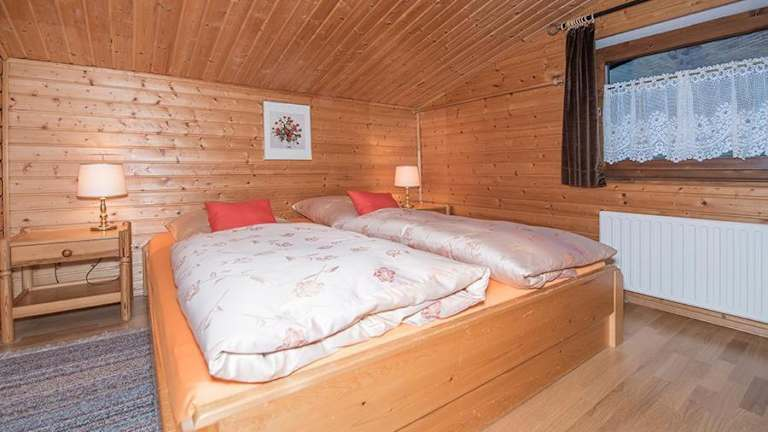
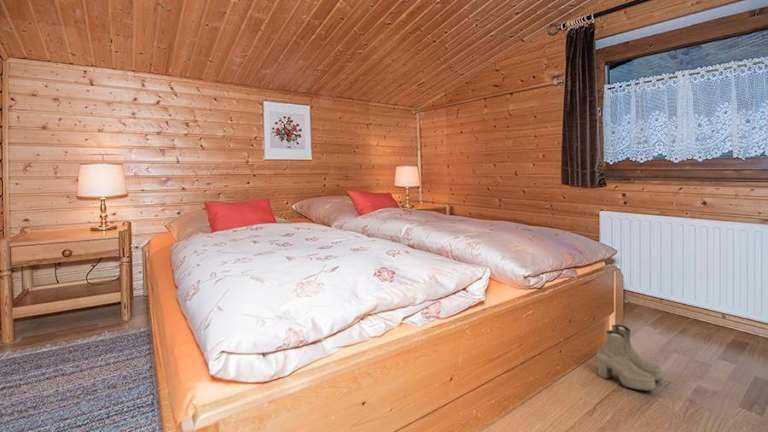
+ boots [596,324,663,392]
